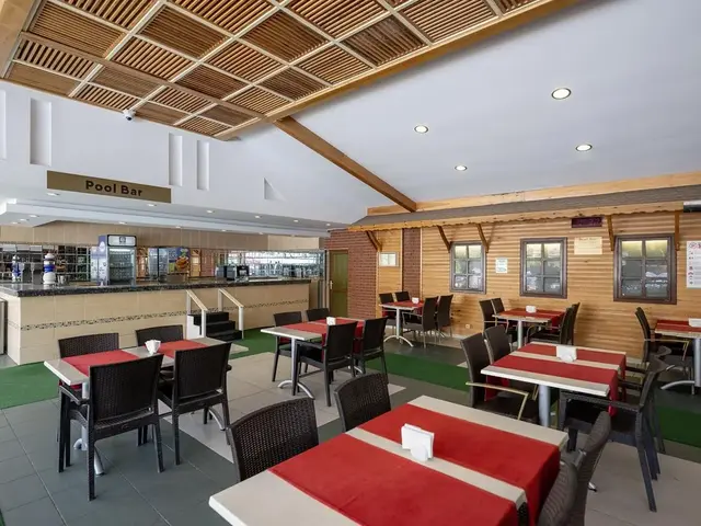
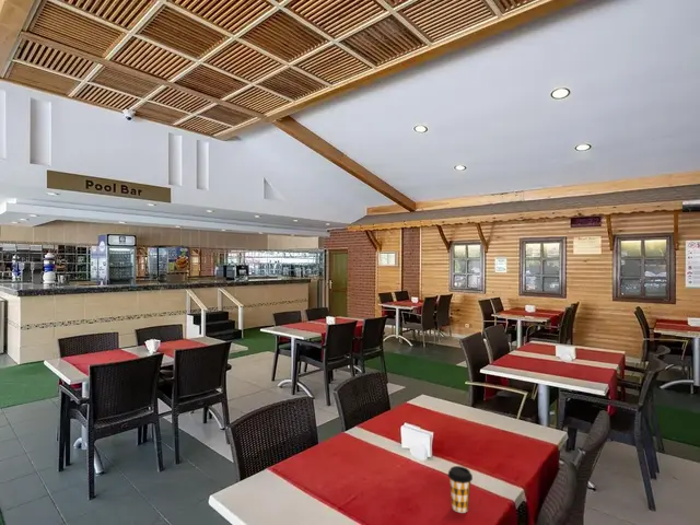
+ coffee cup [447,465,474,514]
